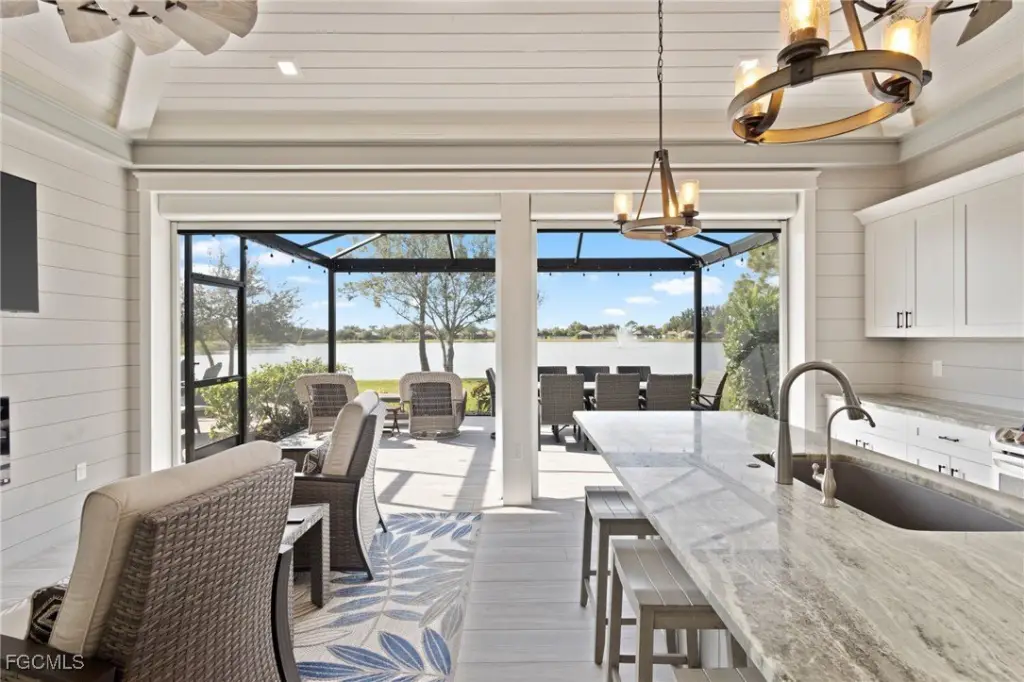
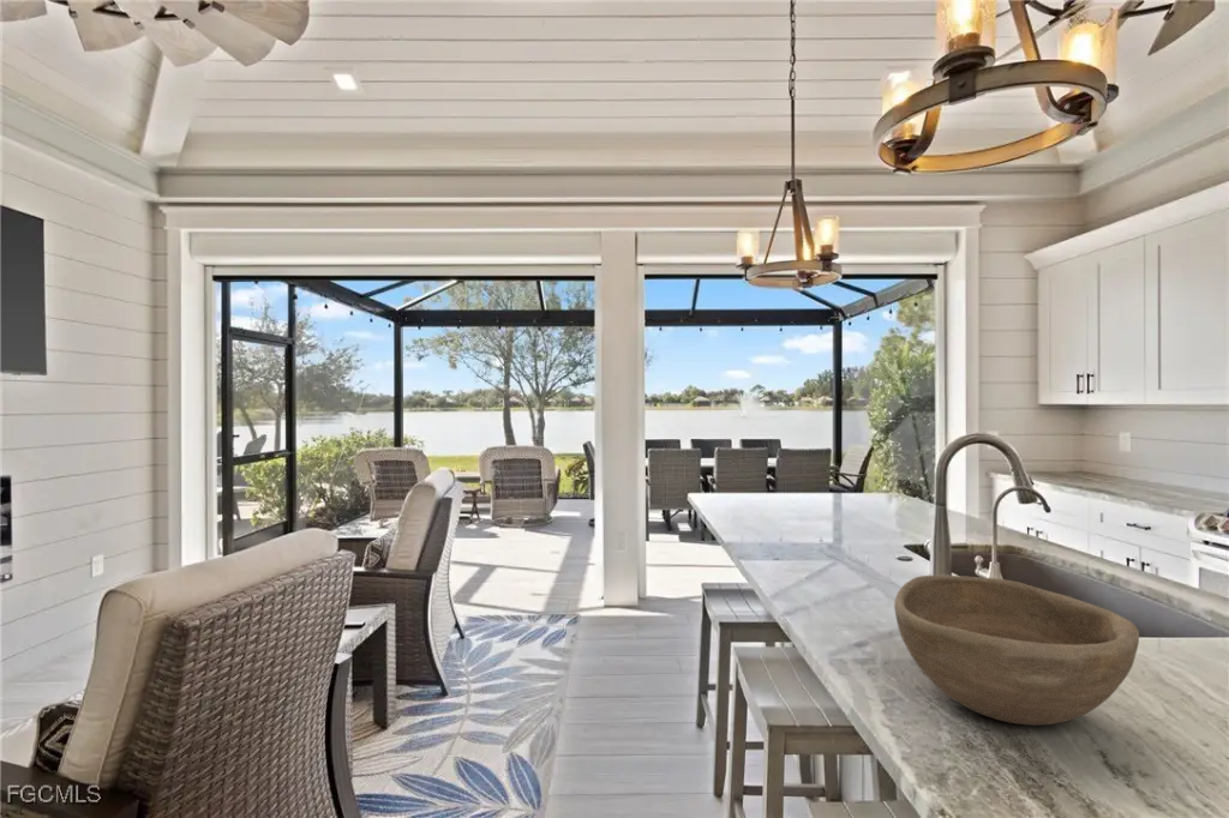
+ bowl [893,575,1140,727]
